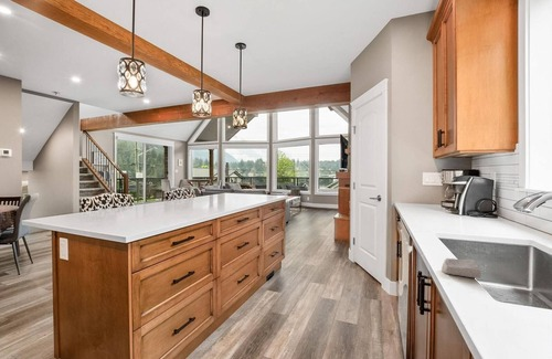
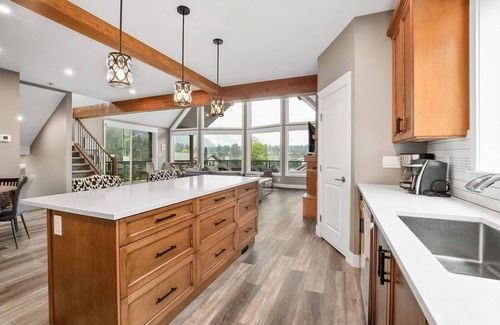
- soap bar [440,257,482,279]
